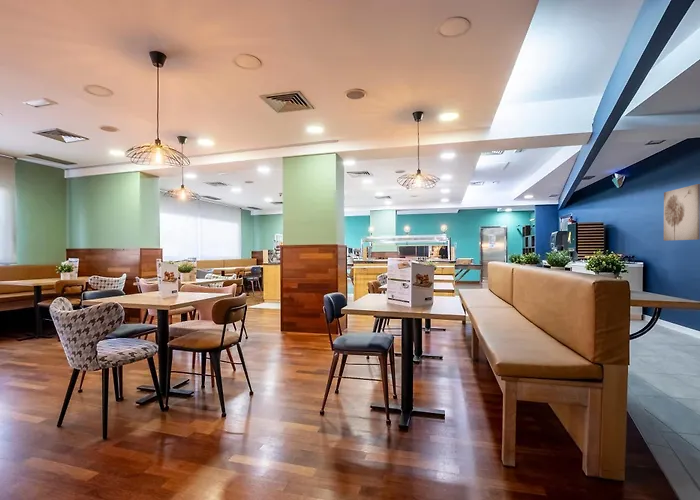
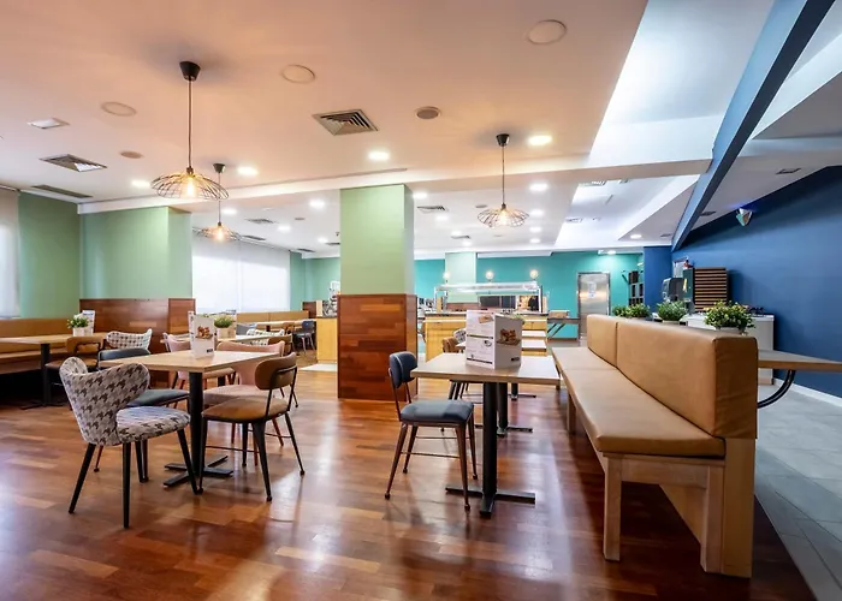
- wall art [663,183,700,242]
